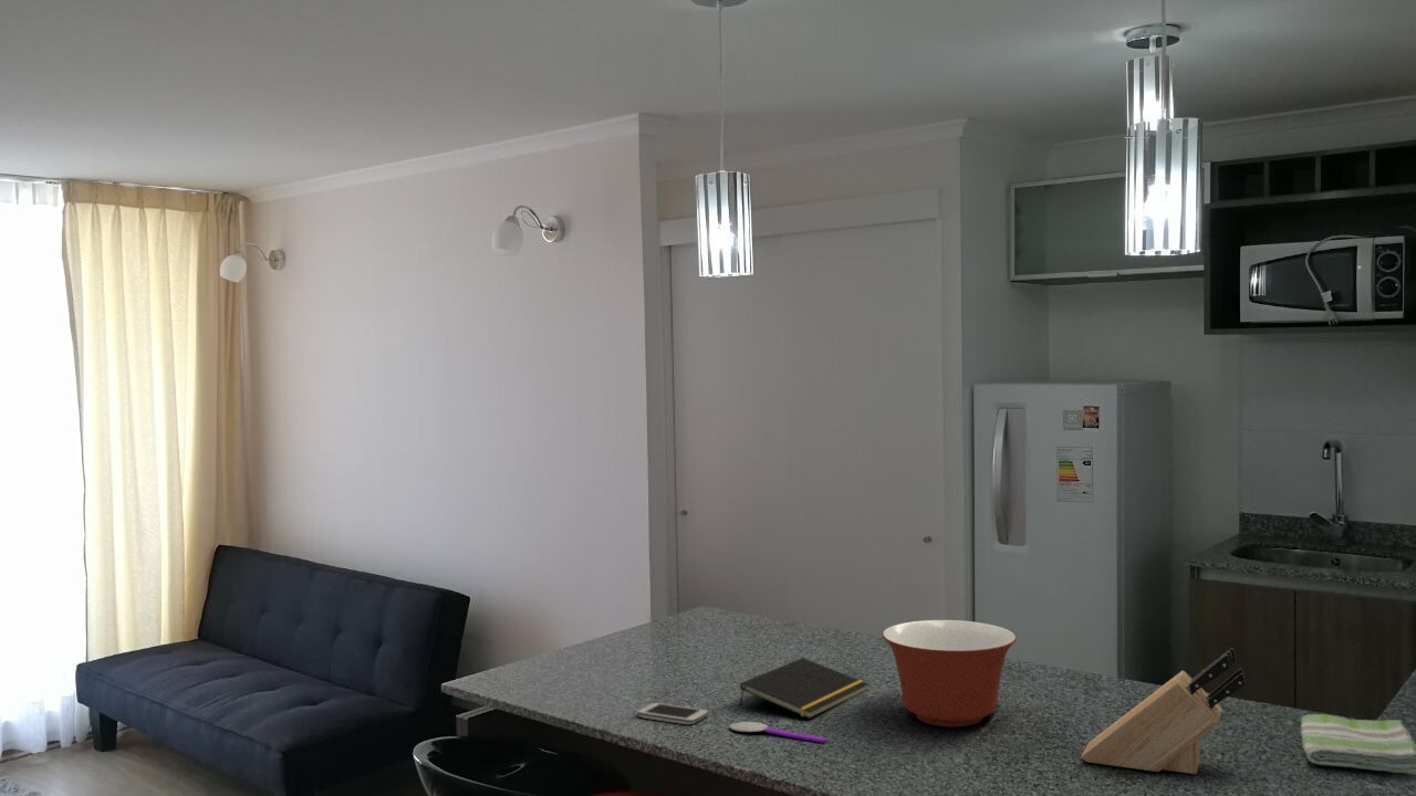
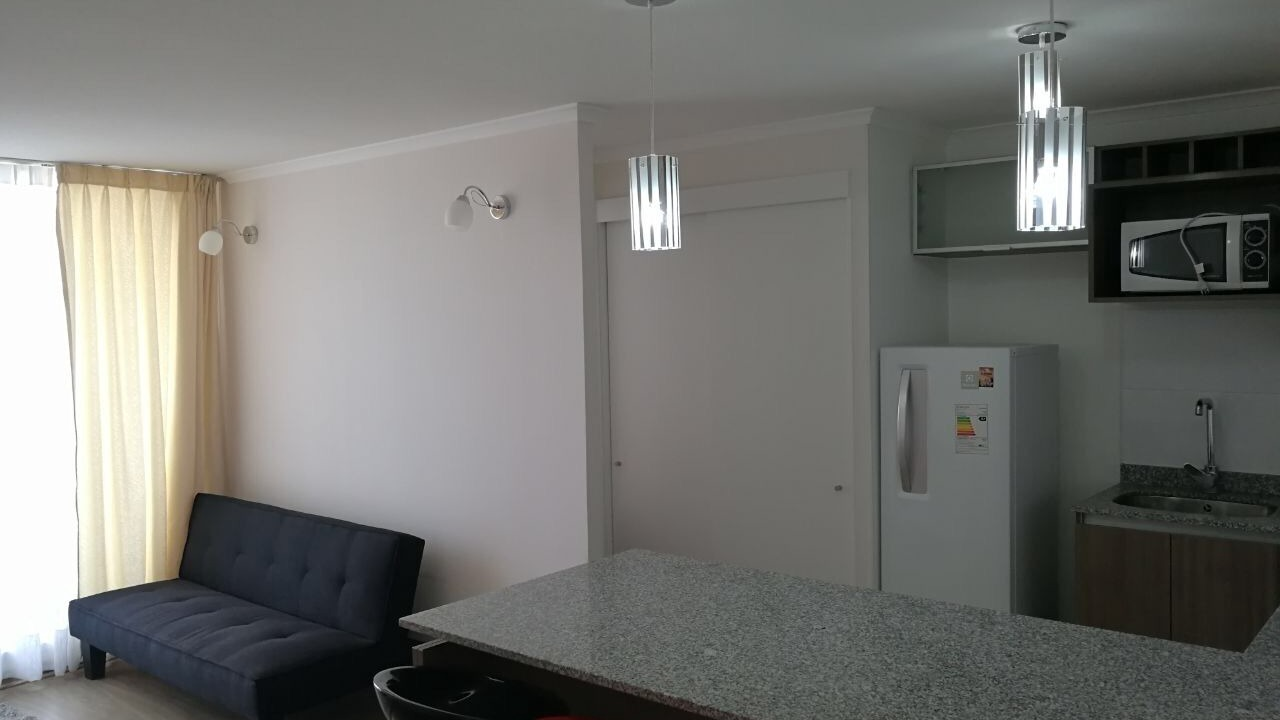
- spoon [728,721,827,744]
- dish towel [1300,713,1416,776]
- mixing bowl [882,619,1018,727]
- smartphone [637,702,709,725]
- notepad [738,657,870,720]
- knife block [1080,647,1246,775]
